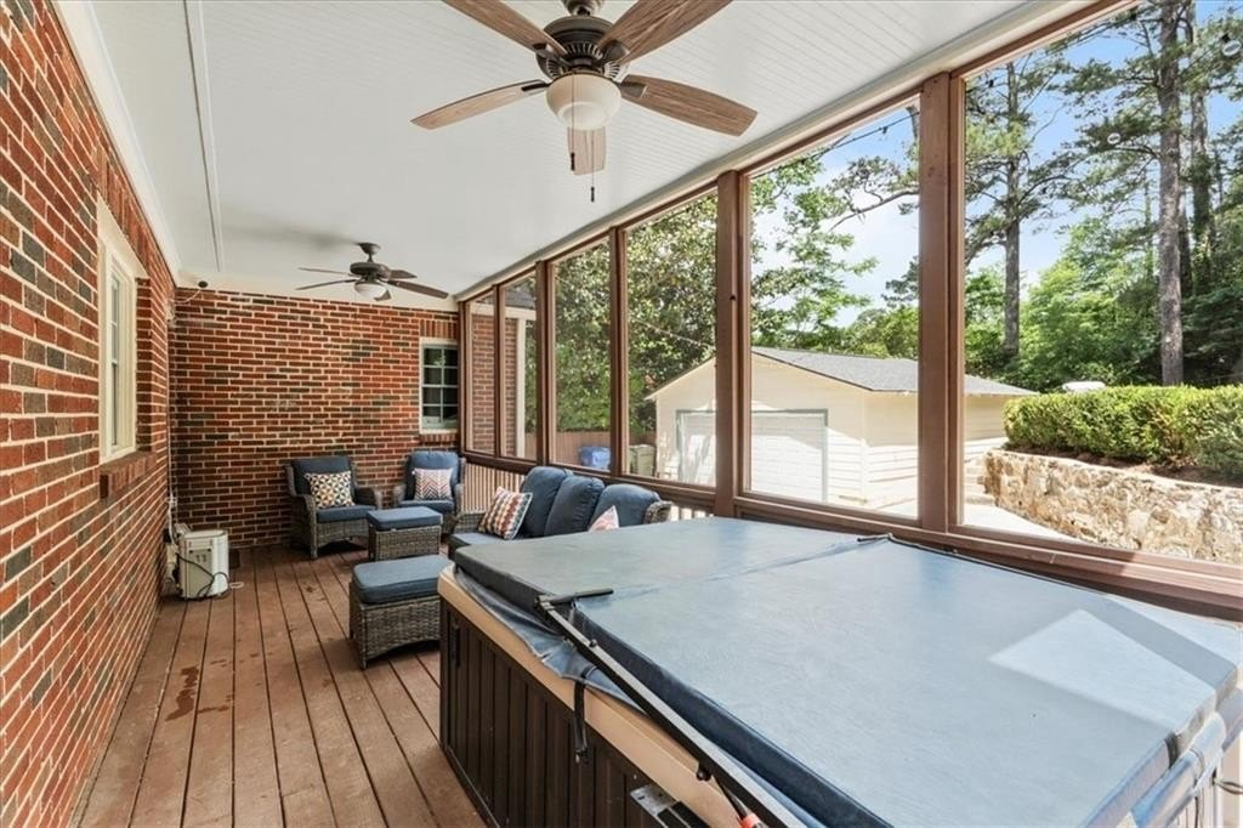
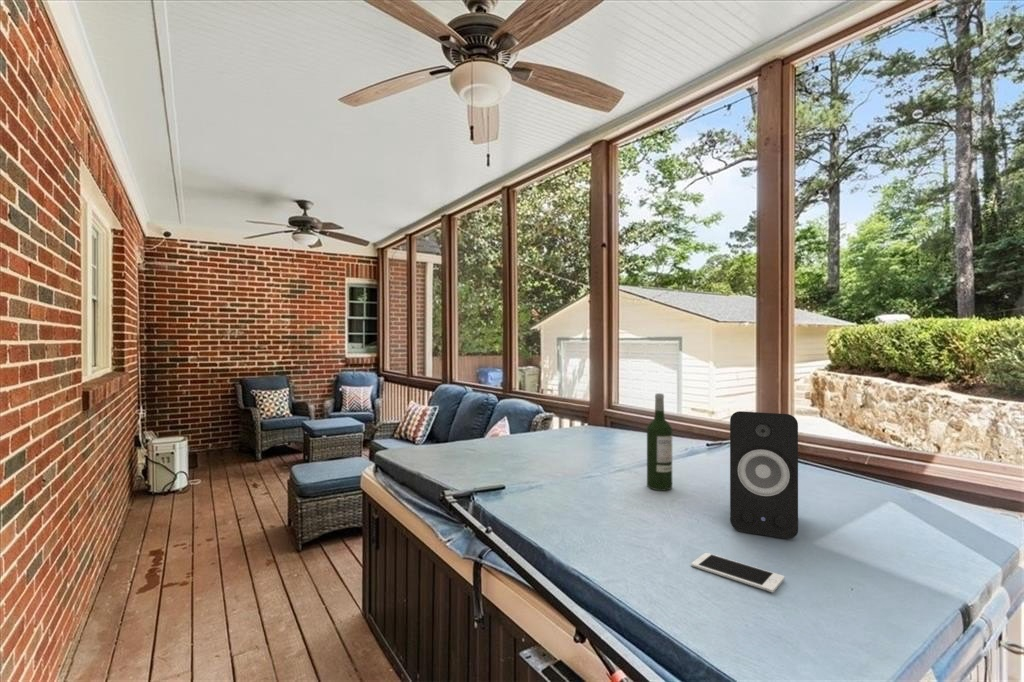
+ wine bottle [646,392,673,491]
+ cell phone [690,552,785,593]
+ speaker [729,410,799,540]
